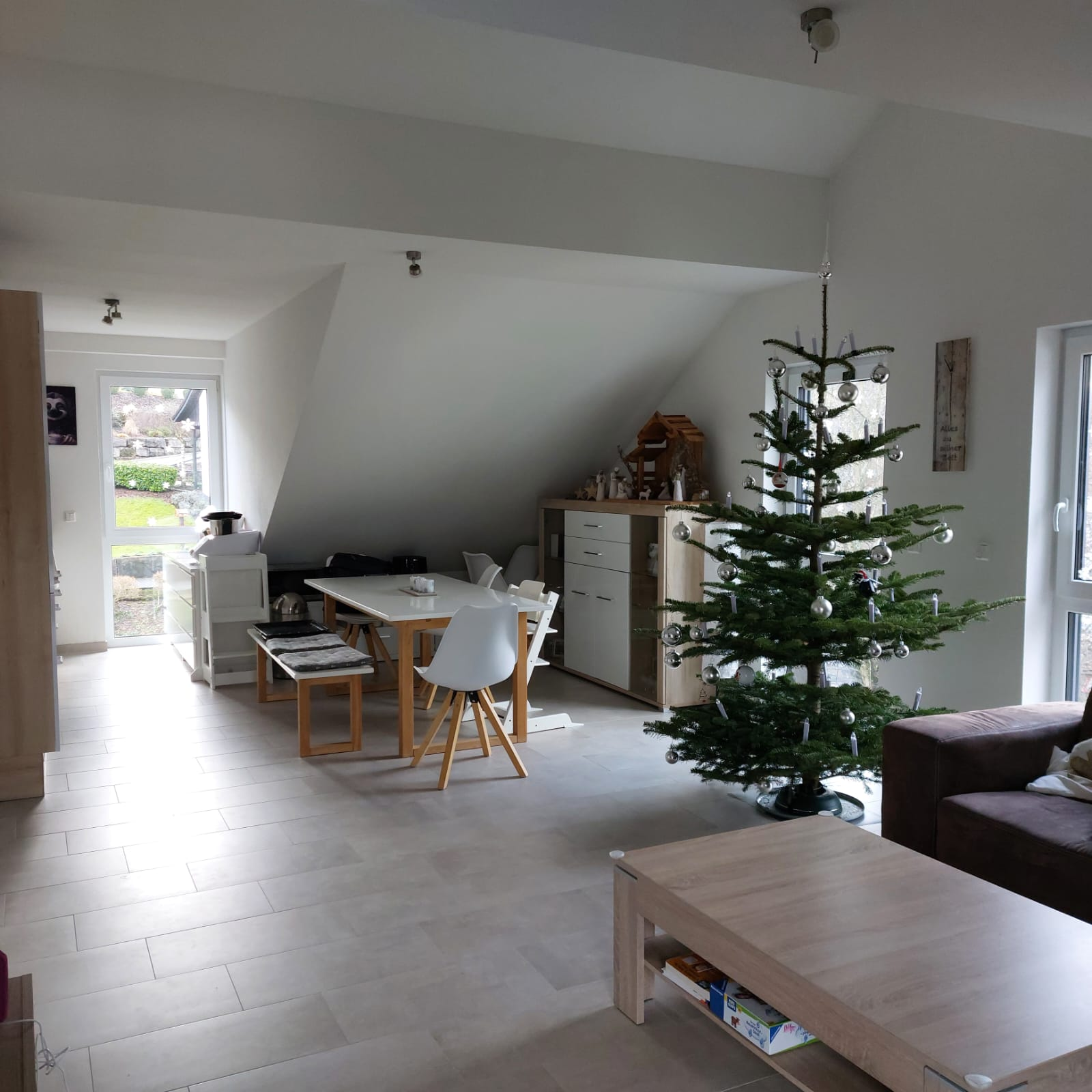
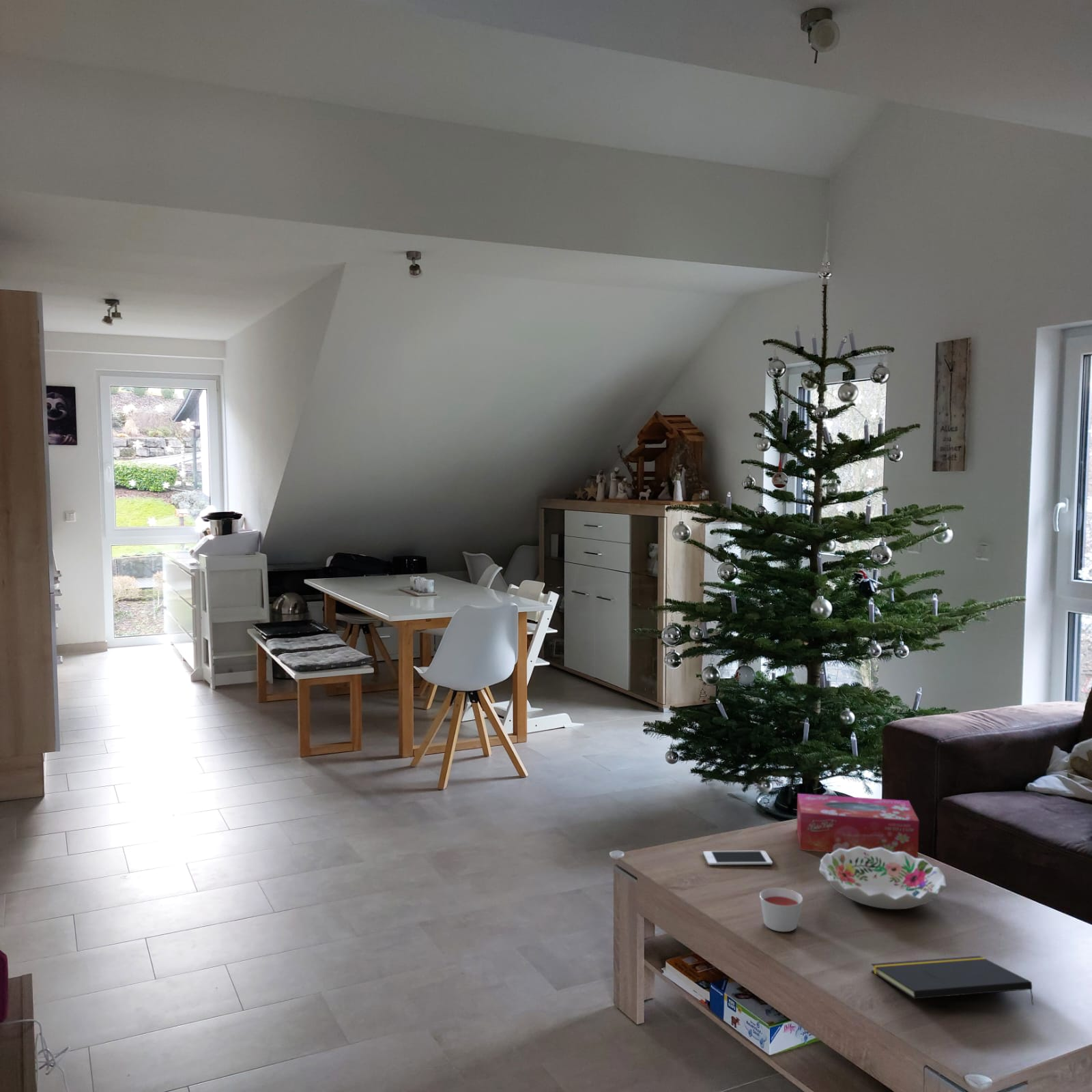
+ candle [759,887,803,932]
+ tissue box [796,793,920,859]
+ notepad [870,955,1035,1006]
+ decorative bowl [818,846,947,910]
+ cell phone [703,850,773,866]
